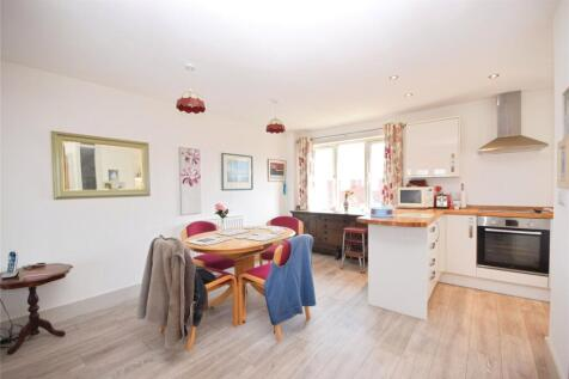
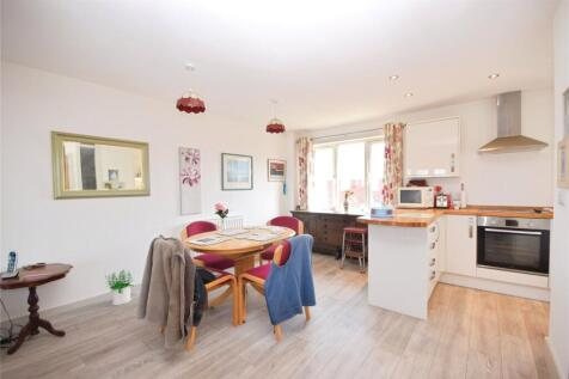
+ potted plant [104,269,135,306]
